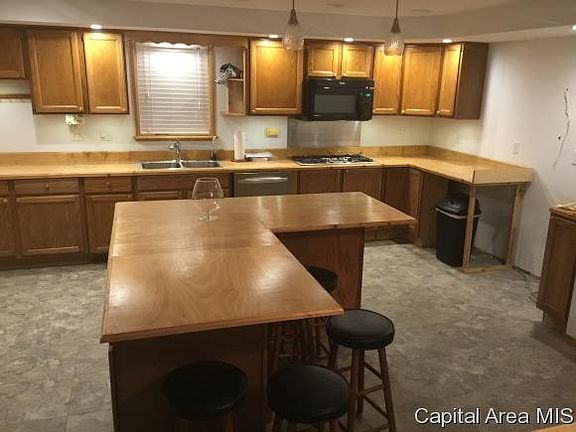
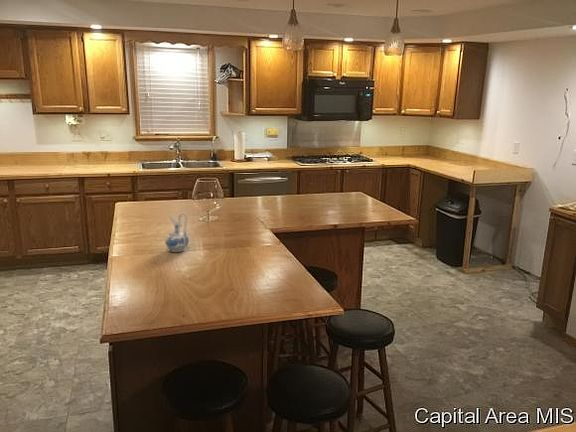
+ ceramic pitcher [164,211,190,253]
